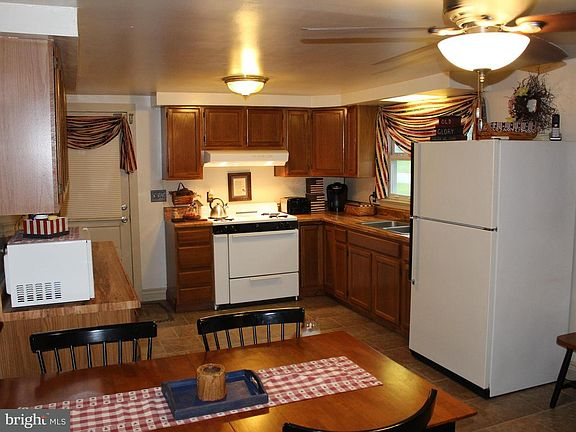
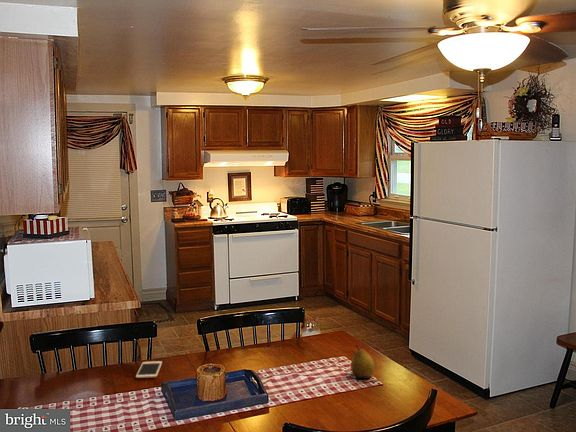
+ cell phone [135,360,163,379]
+ fruit [350,344,375,379]
